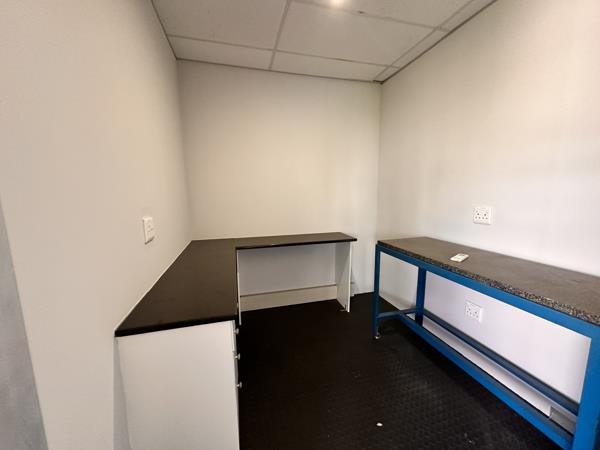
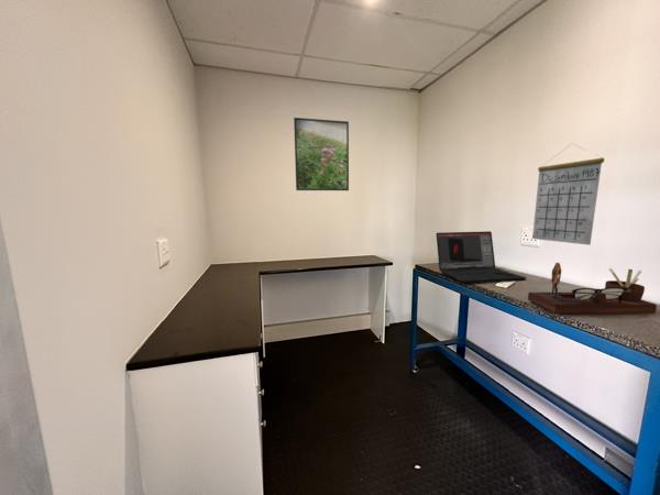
+ calendar [531,143,605,246]
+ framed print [293,117,350,191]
+ desk organizer [527,262,658,315]
+ laptop [436,230,527,284]
